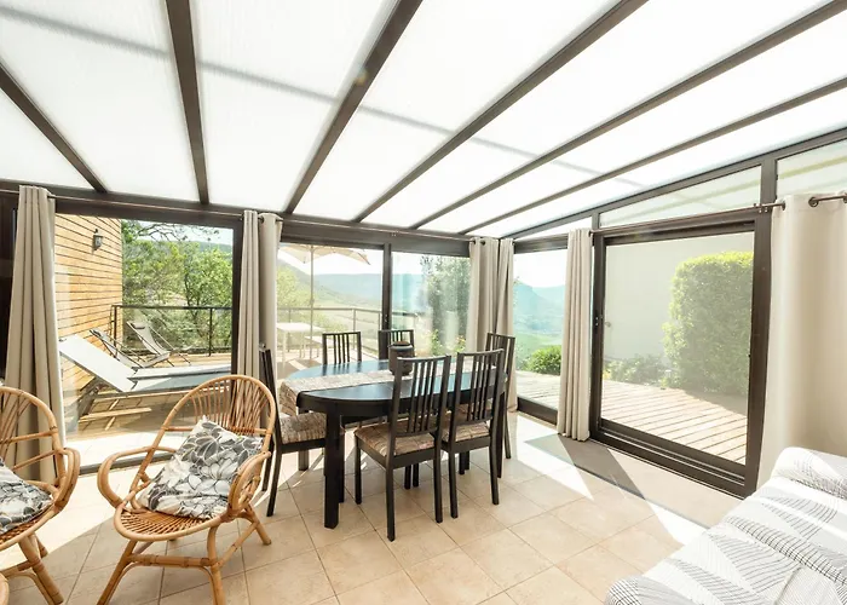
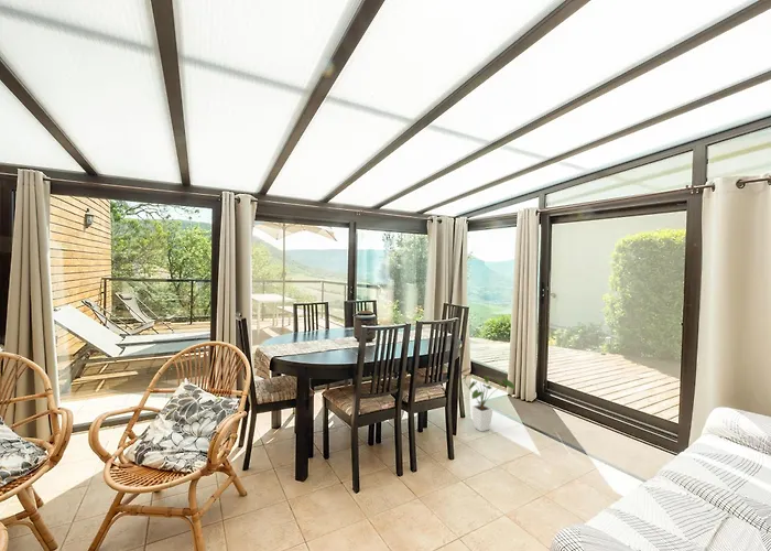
+ house plant [458,375,515,433]
